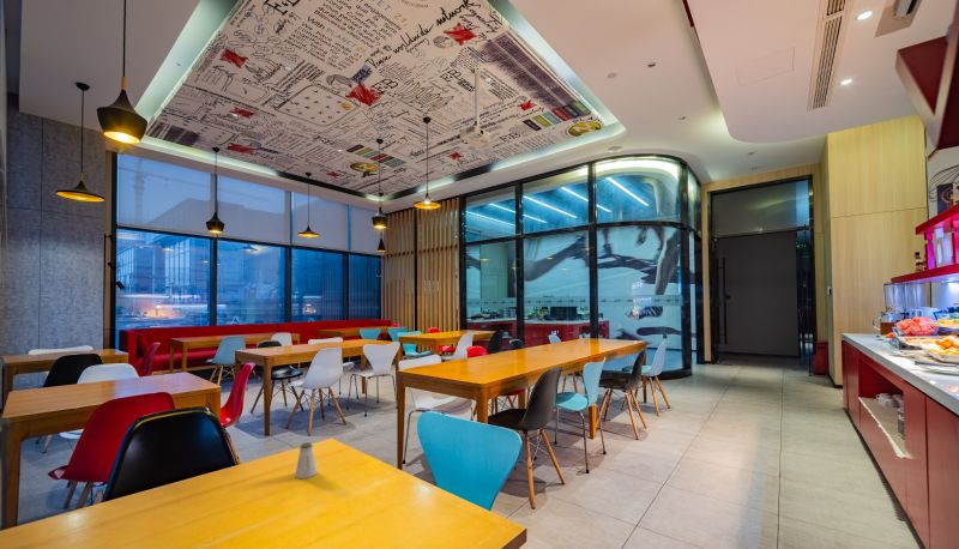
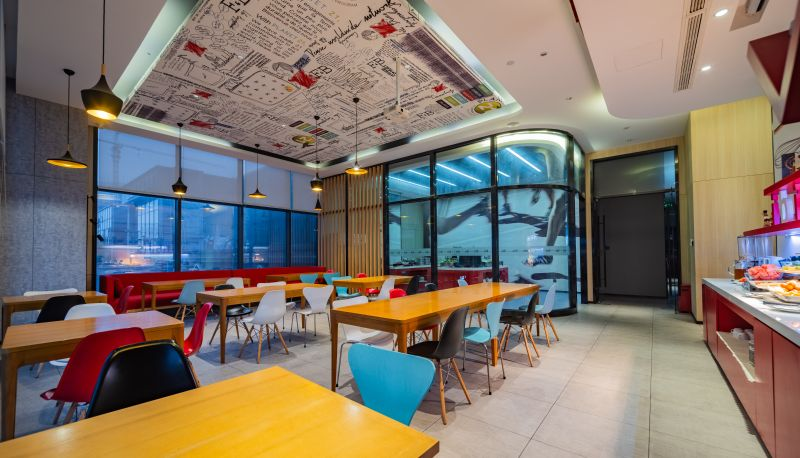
- saltshaker [294,441,319,479]
